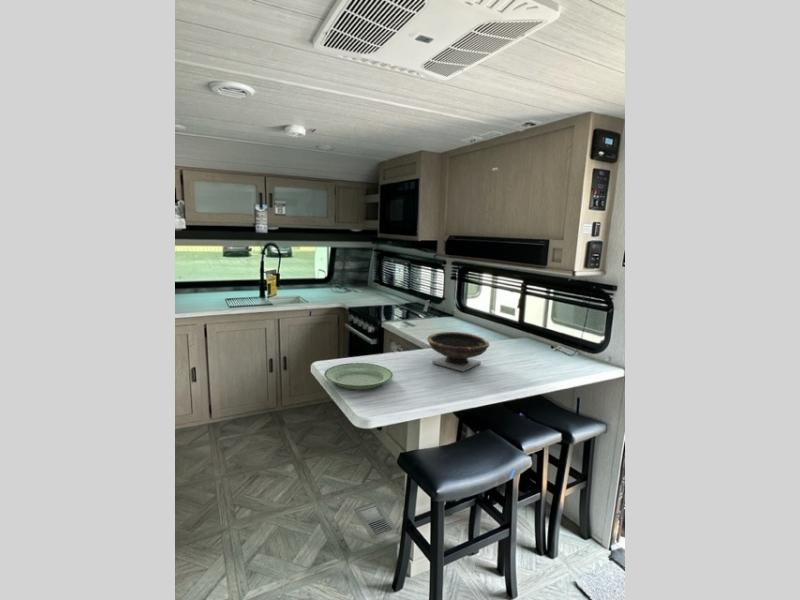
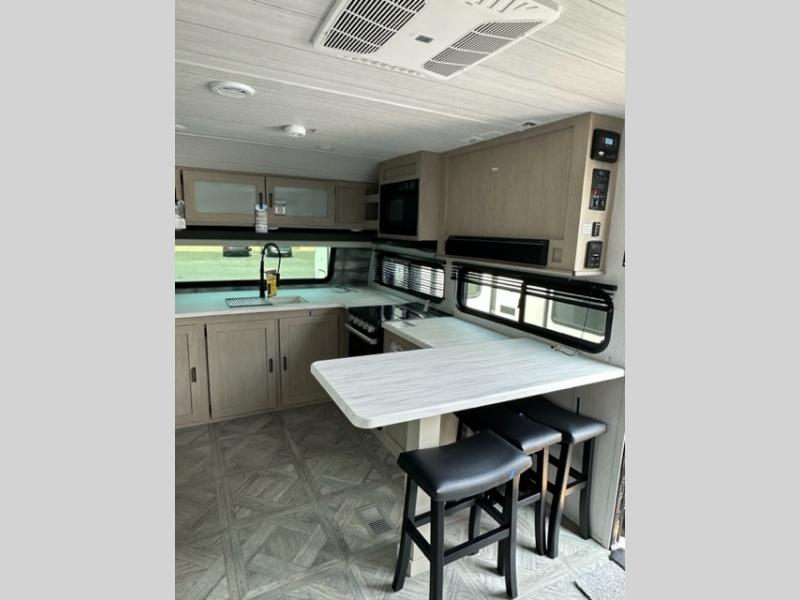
- bowl [426,331,490,372]
- plate [323,362,394,390]
